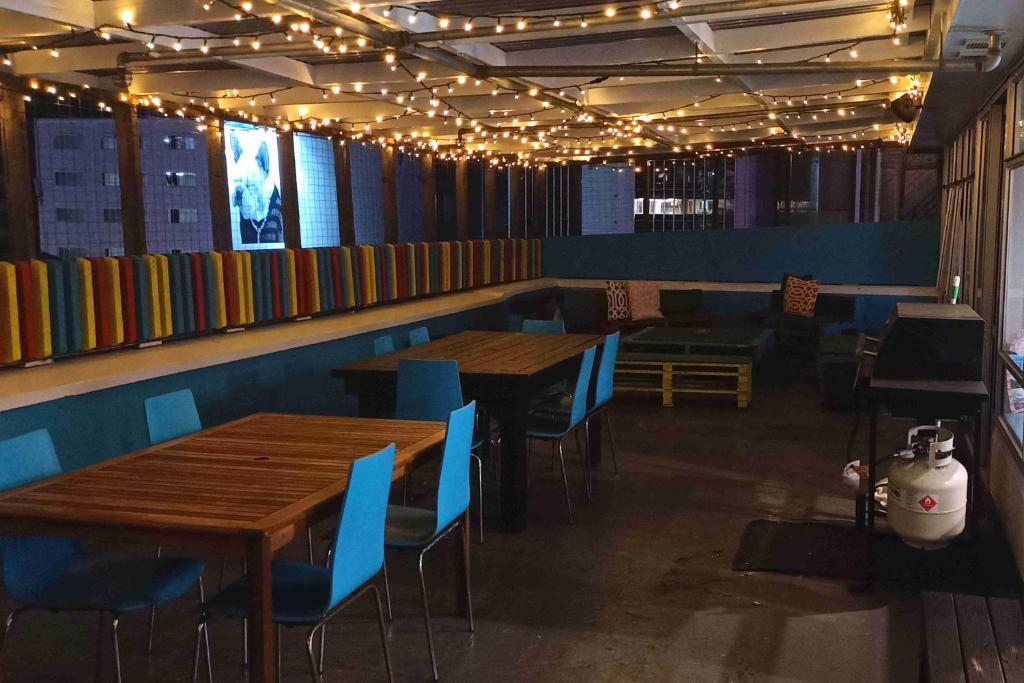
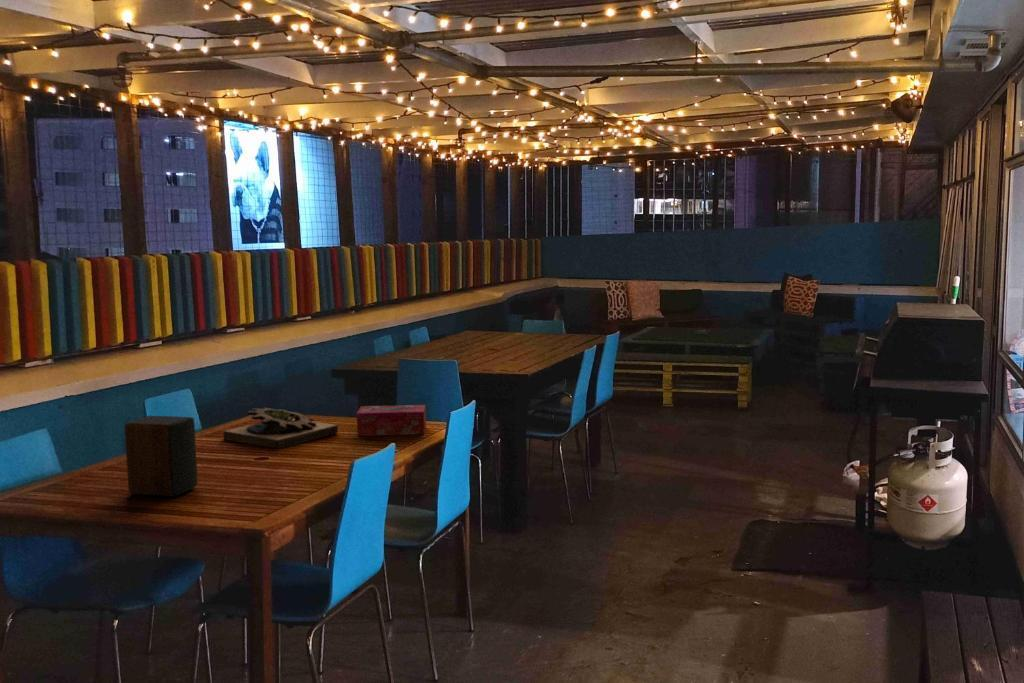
+ speaker [123,415,199,497]
+ succulent planter [223,407,339,450]
+ tissue box [356,404,427,437]
